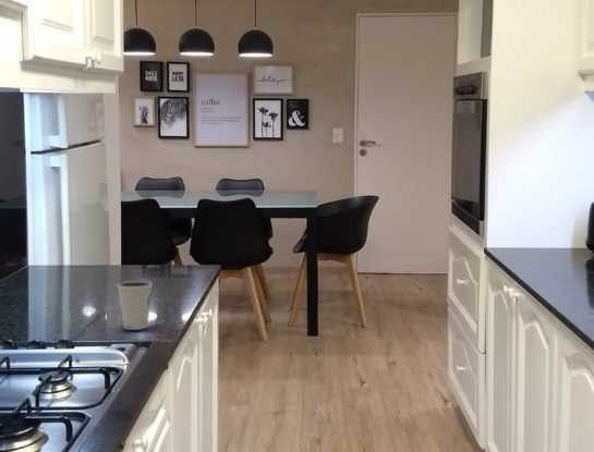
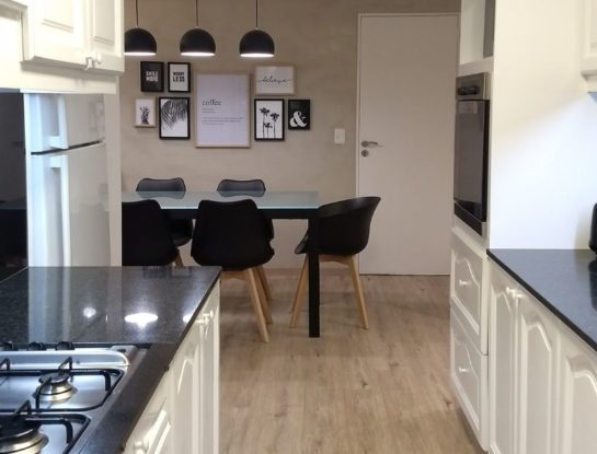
- dixie cup [116,280,154,331]
